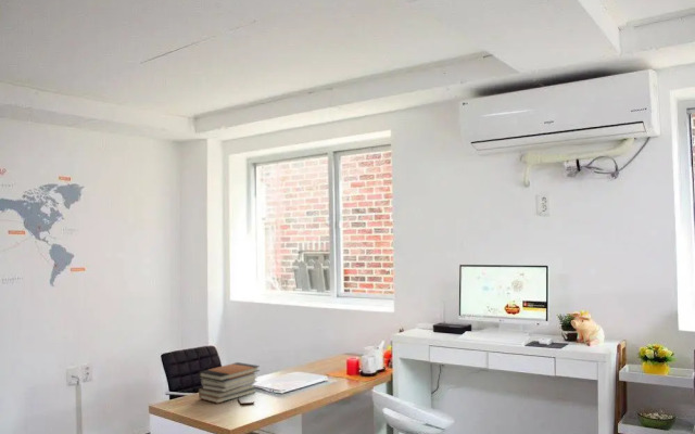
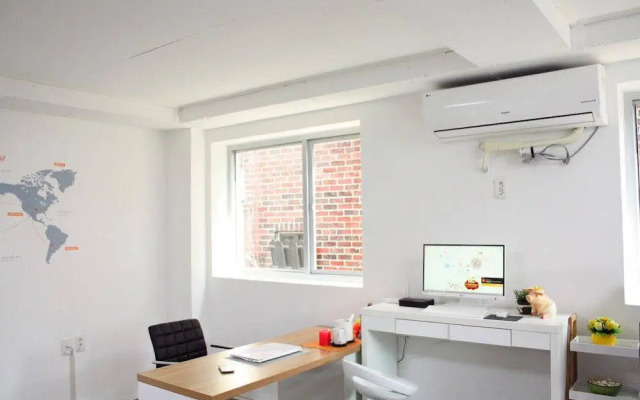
- book stack [198,361,261,405]
